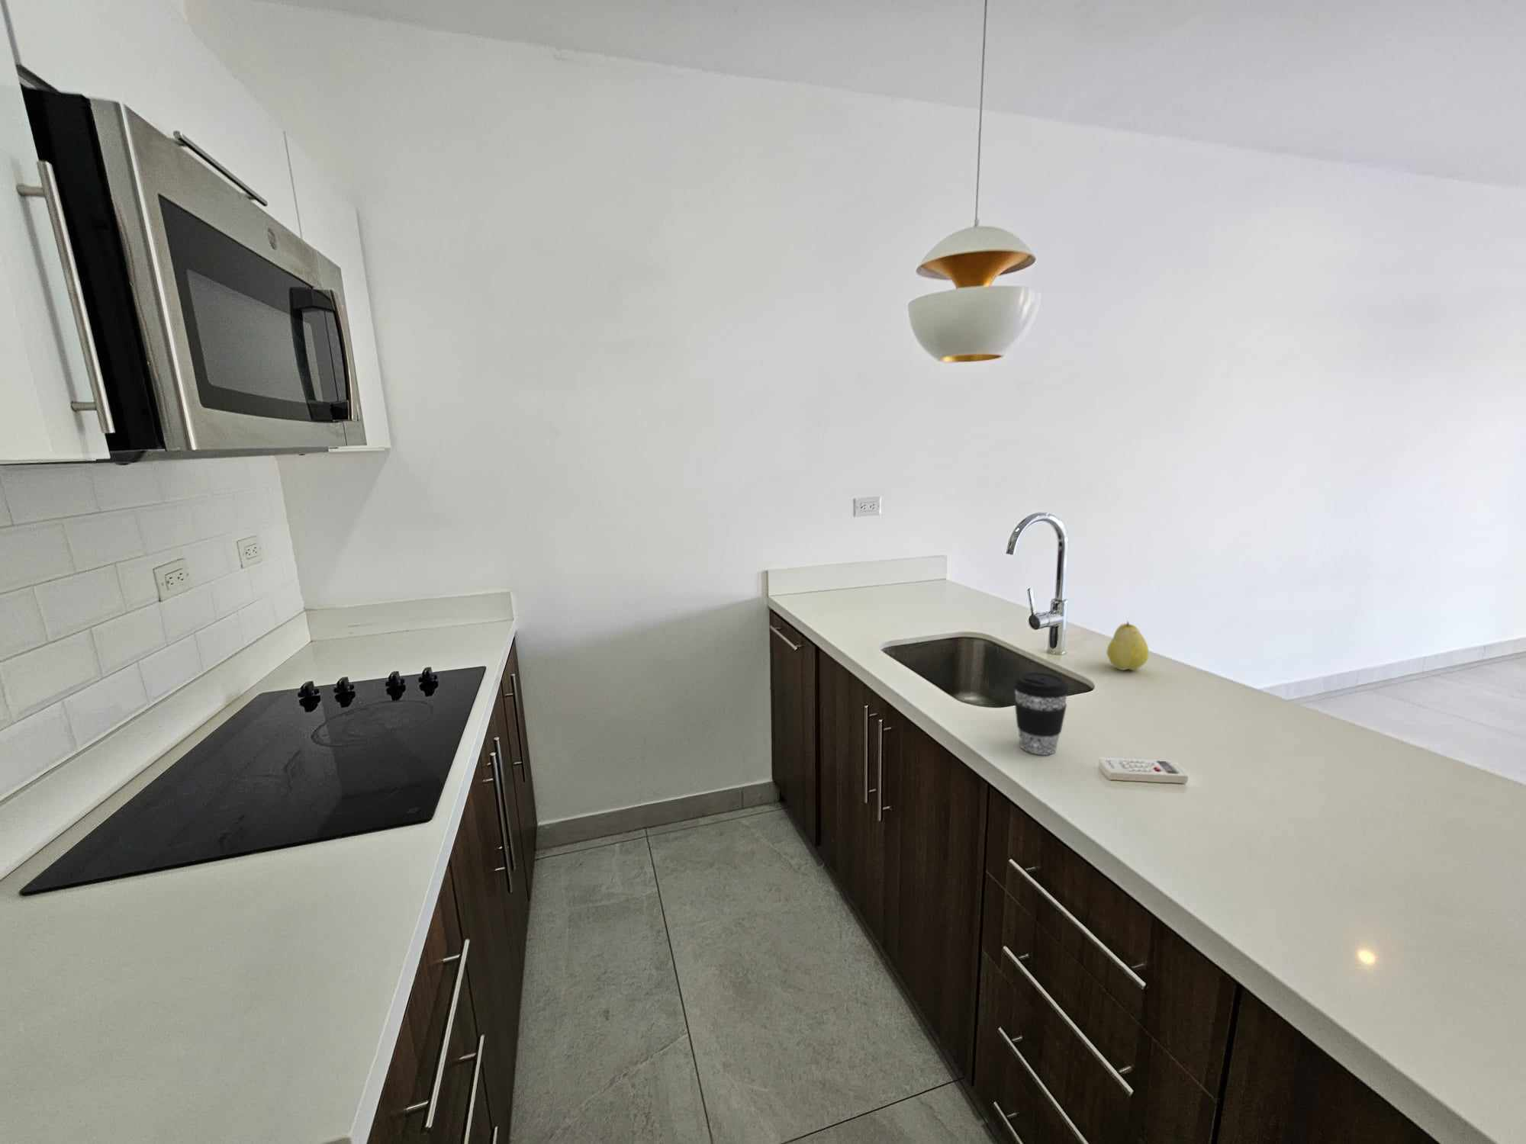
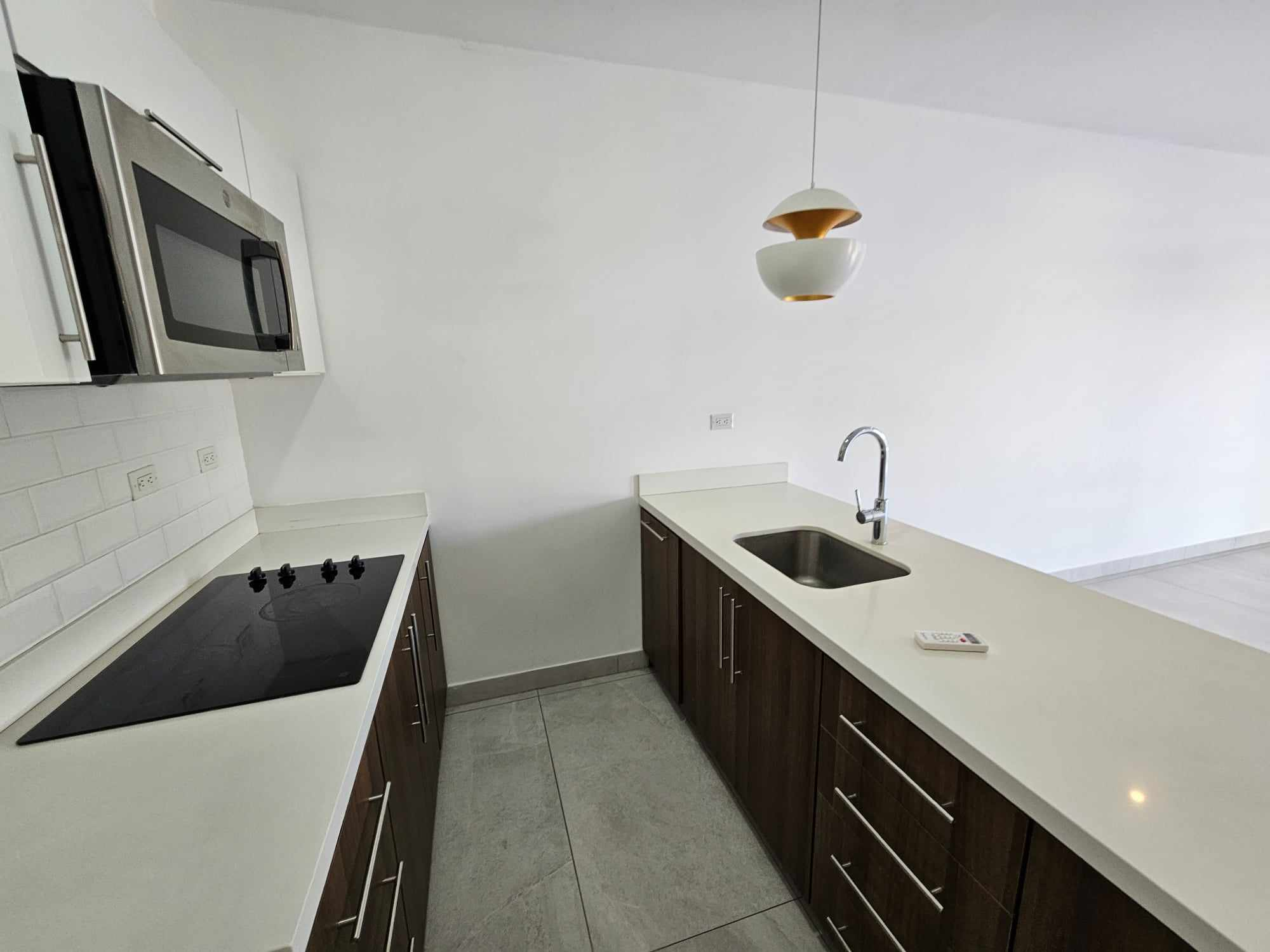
- coffee cup [1013,672,1071,756]
- fruit [1107,621,1149,672]
